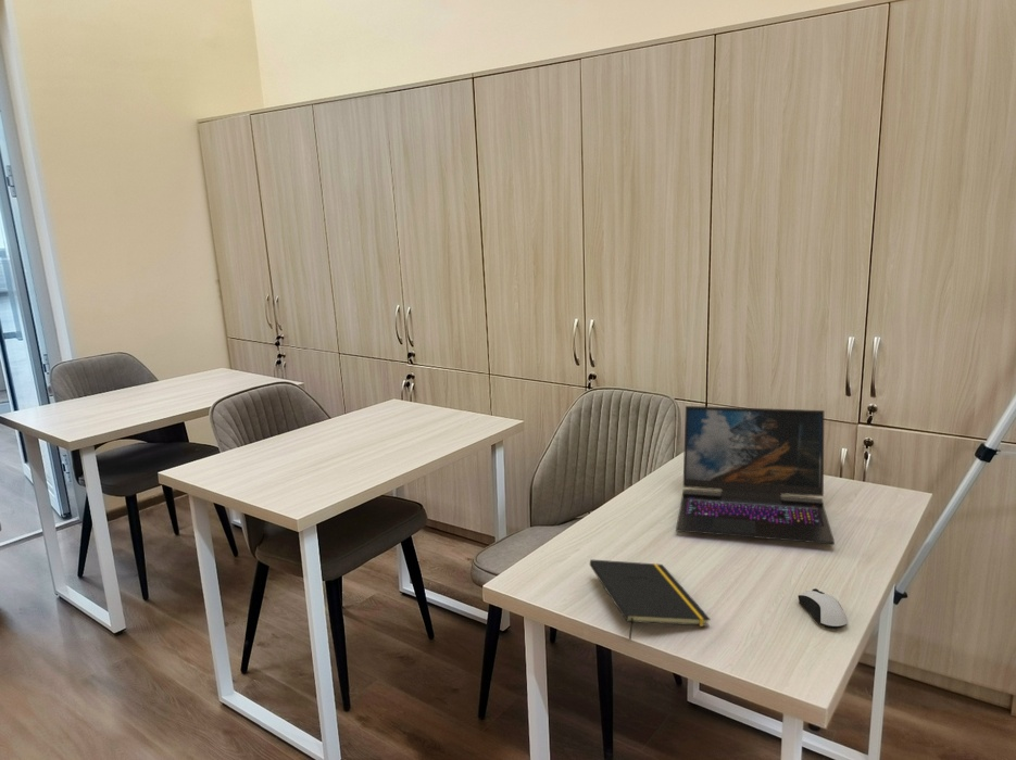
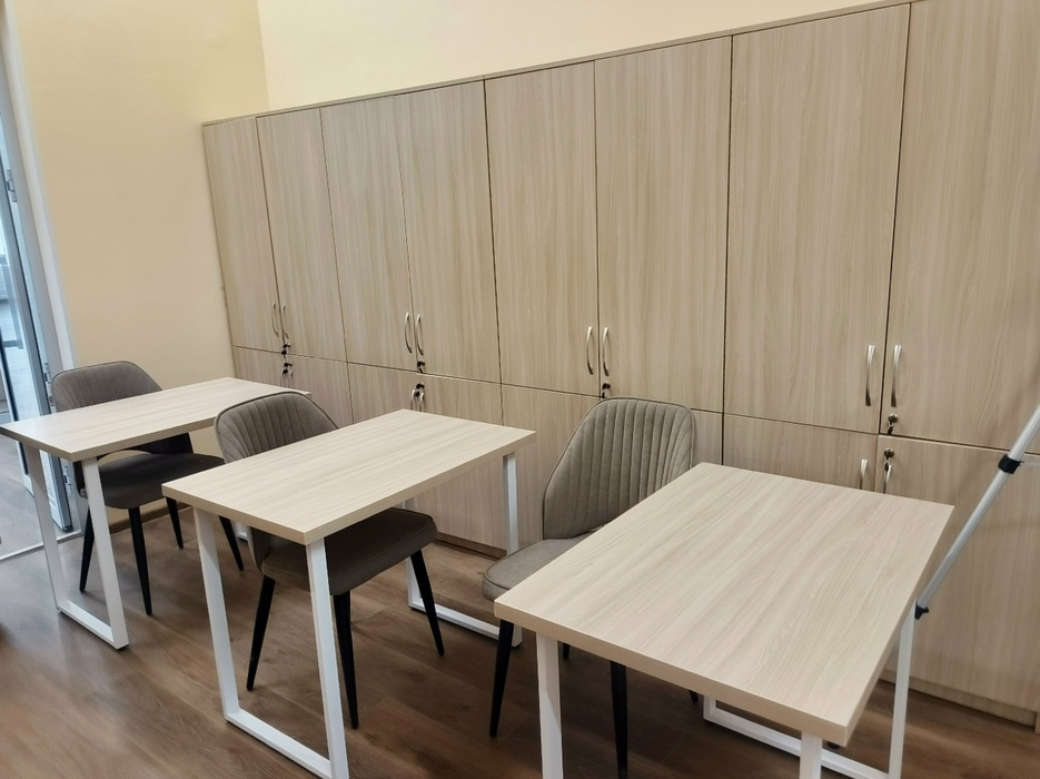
- computer mouse [797,587,849,630]
- laptop [675,405,836,545]
- notepad [589,558,712,641]
